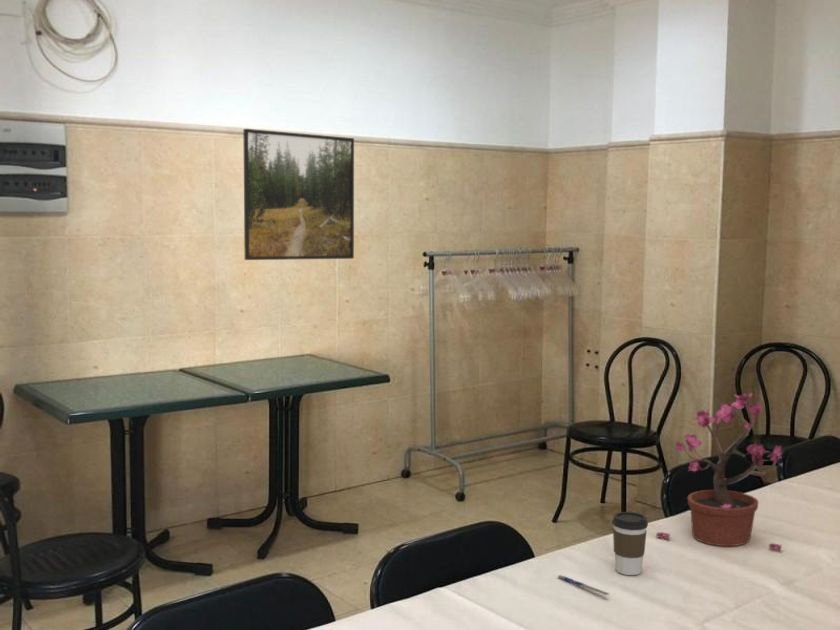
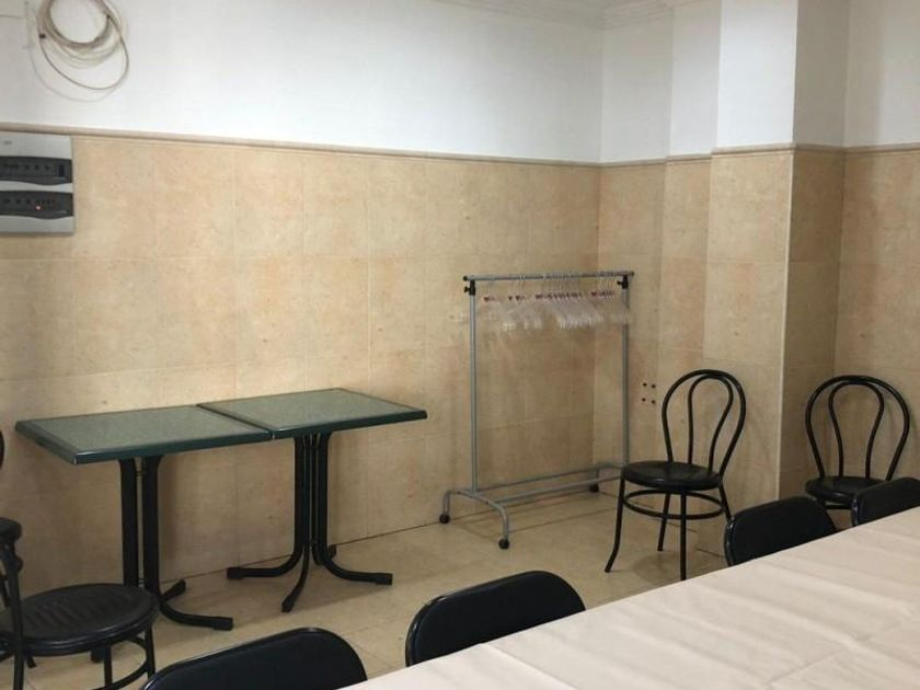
- potted plant [655,391,784,551]
- pen [557,574,611,597]
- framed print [242,128,355,261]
- coffee cup [611,511,649,576]
